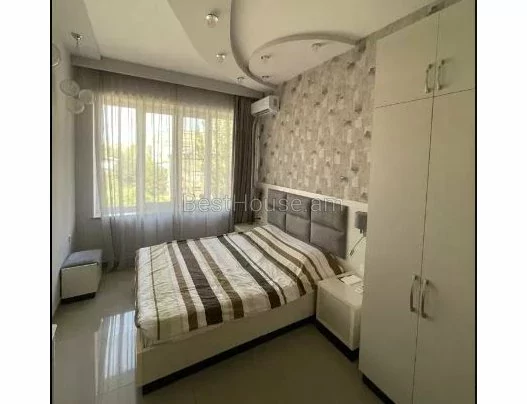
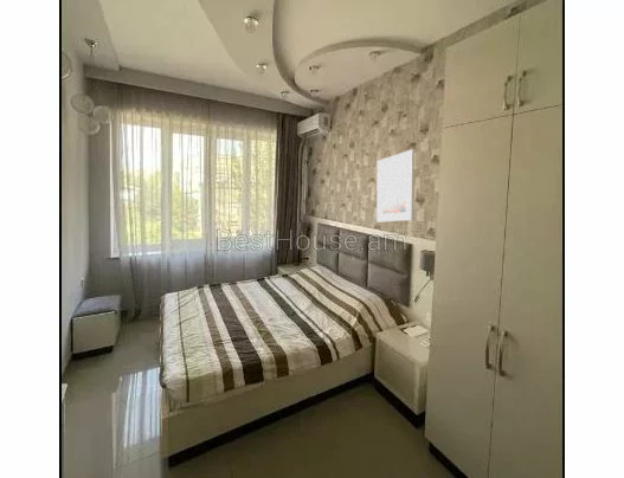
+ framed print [375,148,416,224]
